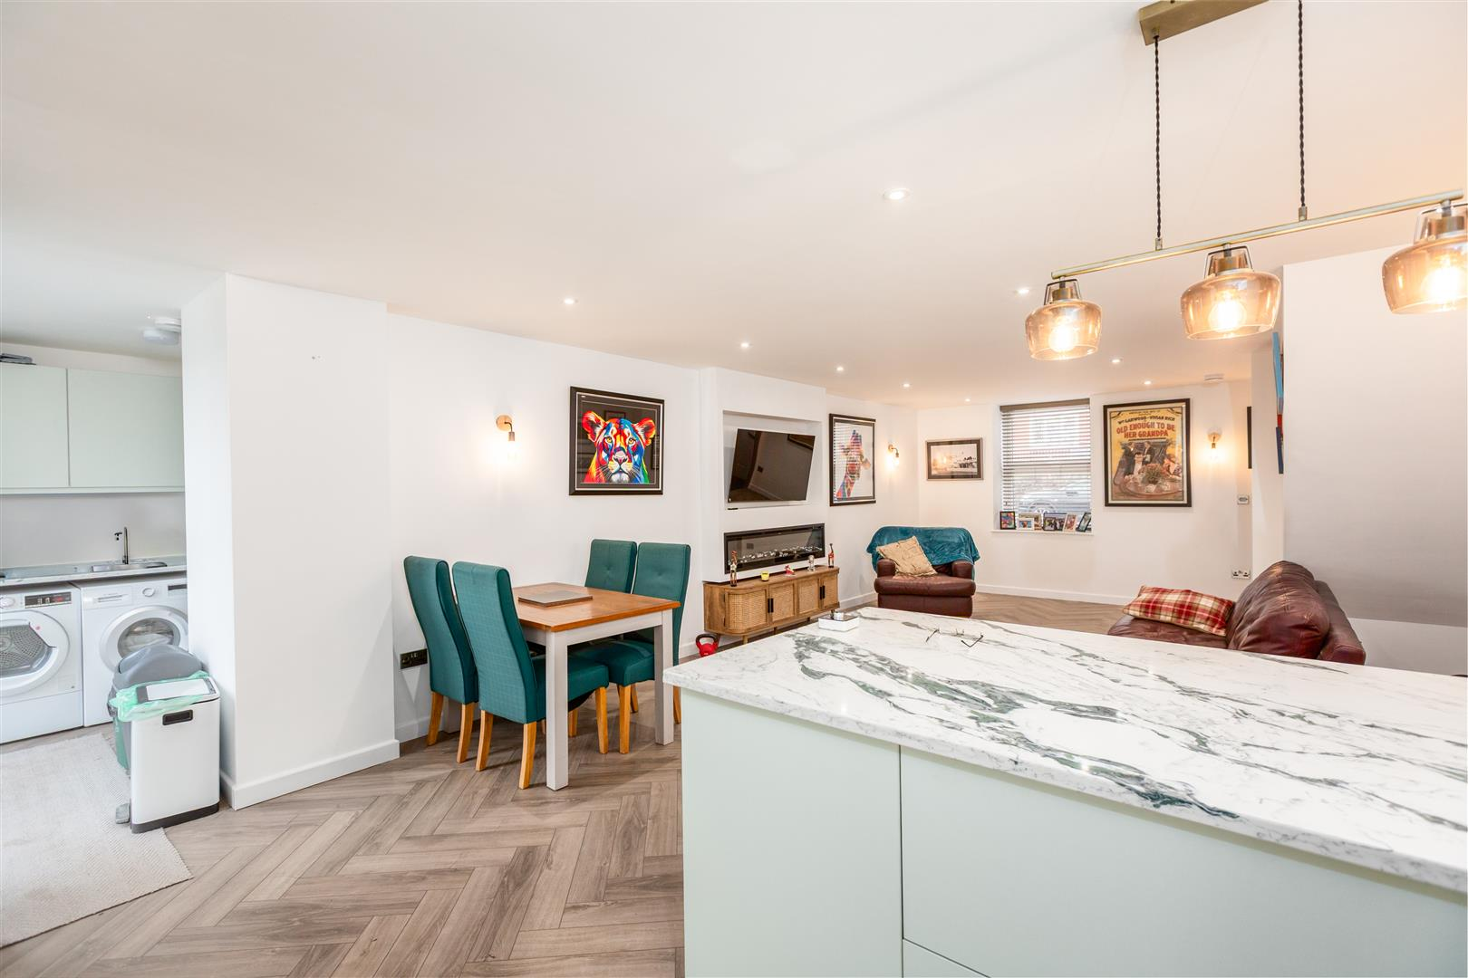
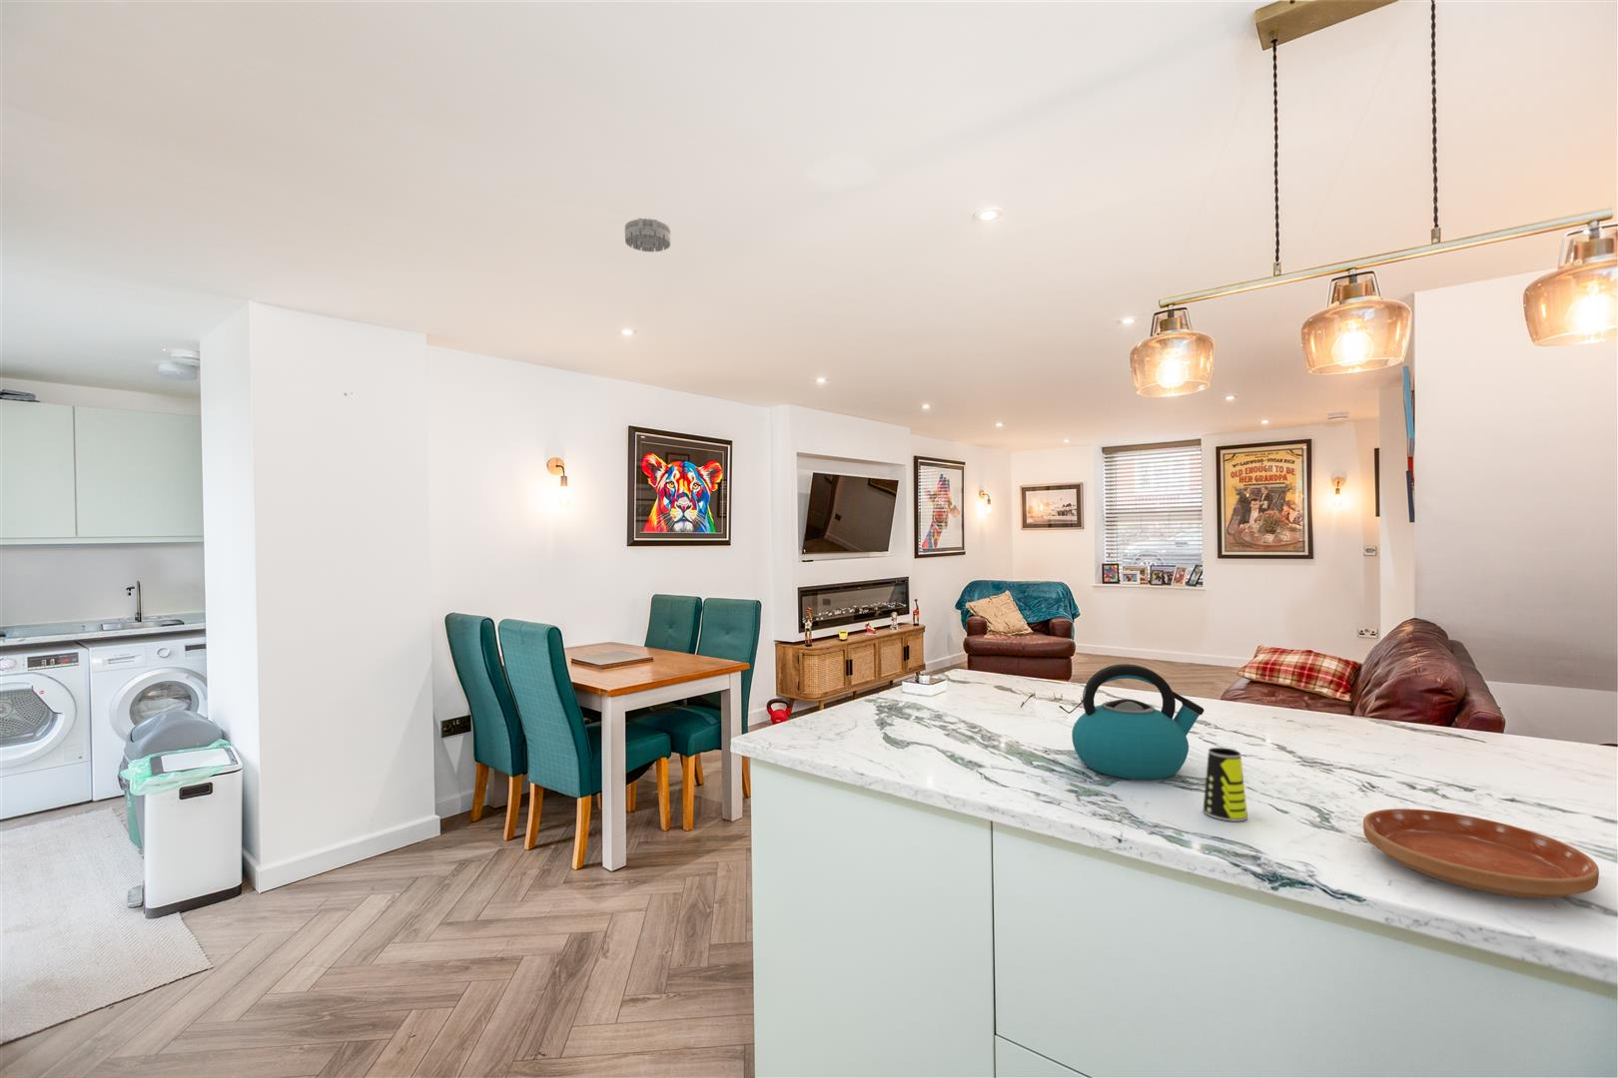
+ saucer [1363,807,1600,899]
+ smoke detector [625,218,672,253]
+ kettle [1070,663,1205,781]
+ cup [1201,747,1248,823]
